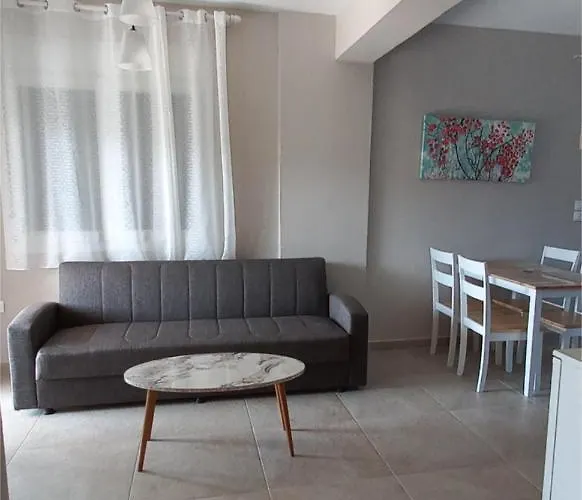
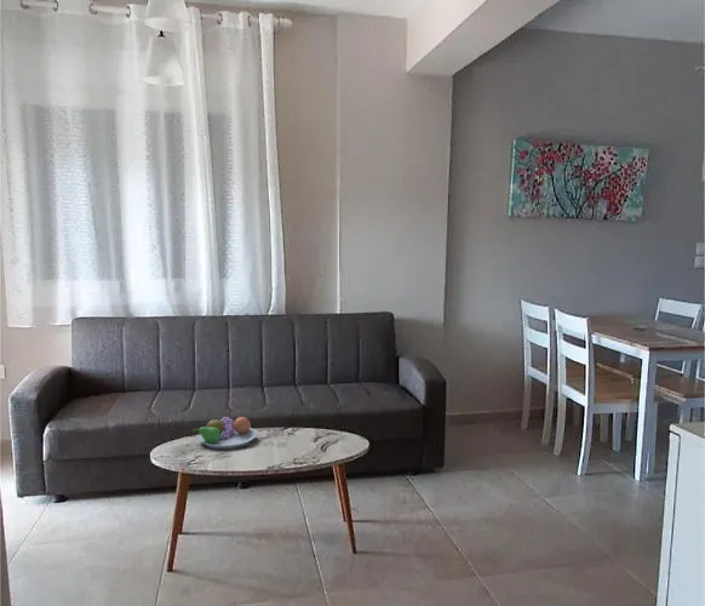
+ fruit bowl [191,415,258,450]
